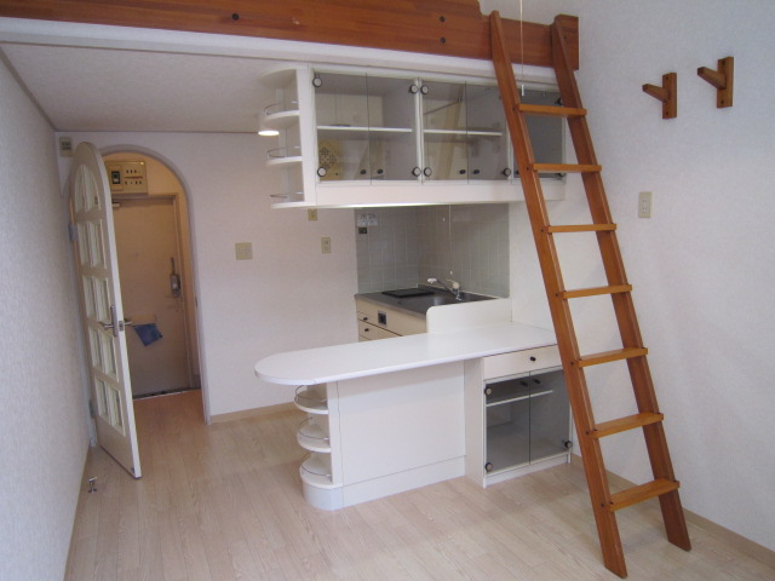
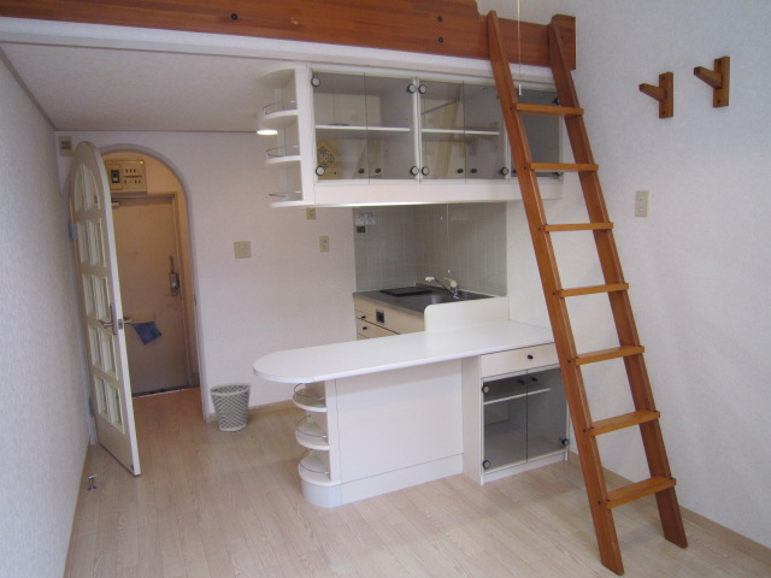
+ wastebasket [207,382,253,432]
